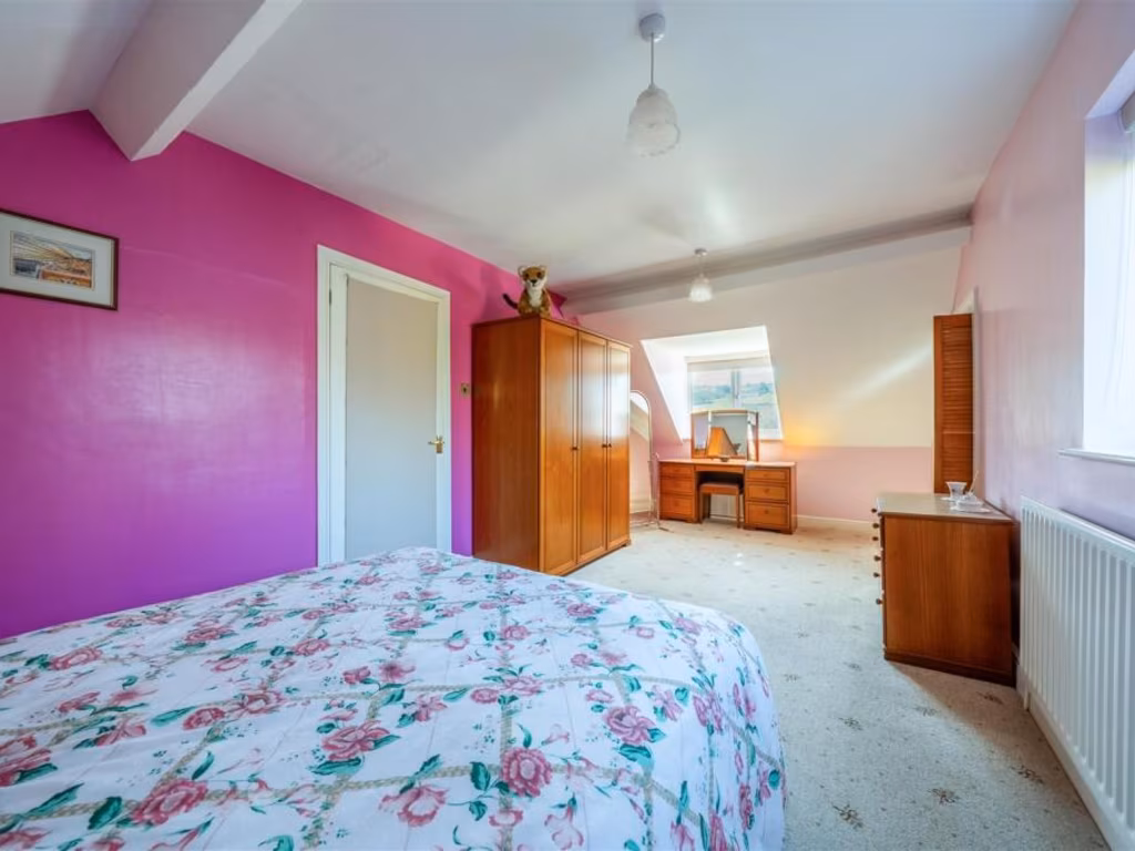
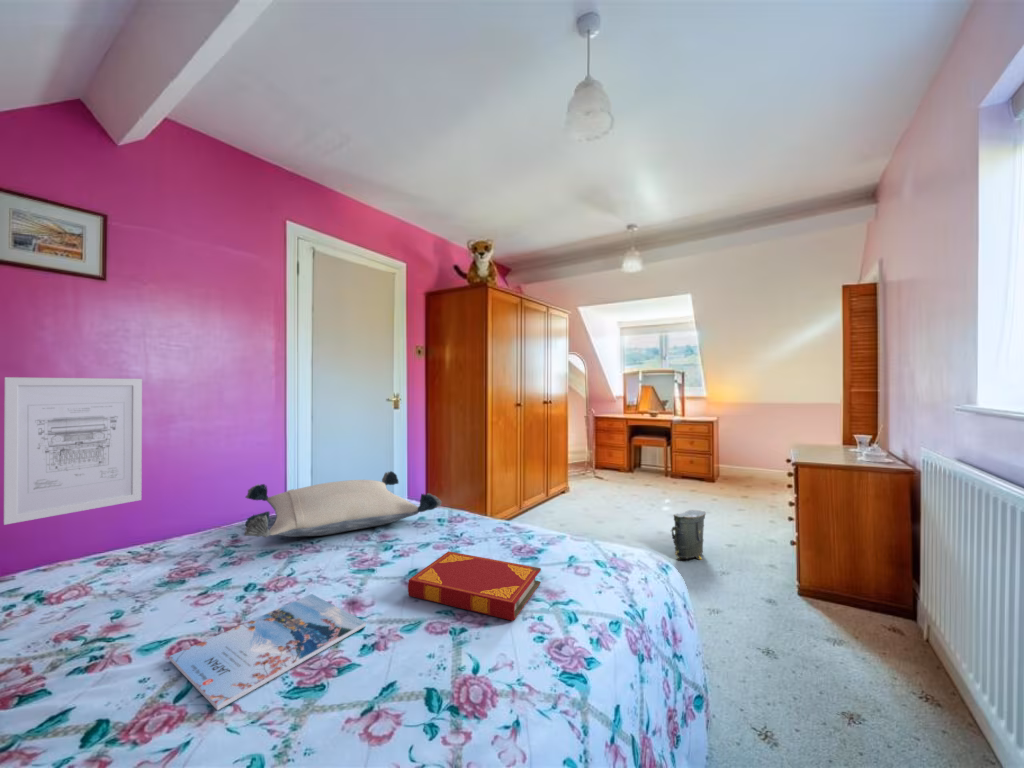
+ bag [669,509,707,561]
+ magazine [169,593,367,711]
+ wall art [3,376,143,526]
+ hardback book [407,550,542,622]
+ pillow [243,470,443,538]
